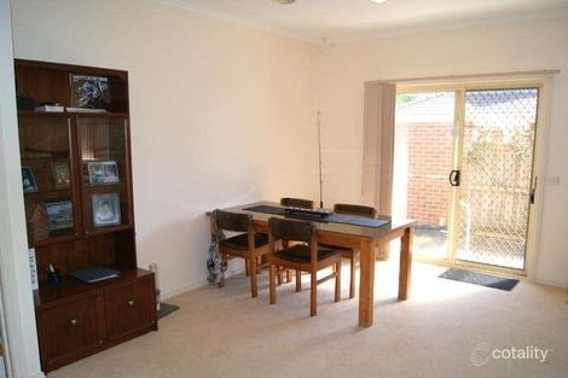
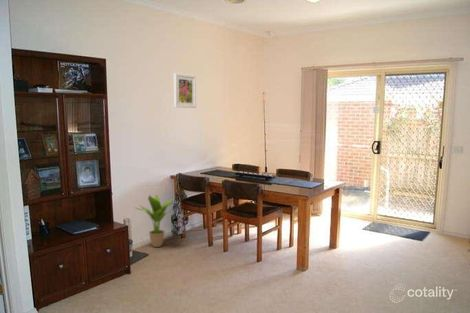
+ potted plant [132,194,176,248]
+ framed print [173,72,197,109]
